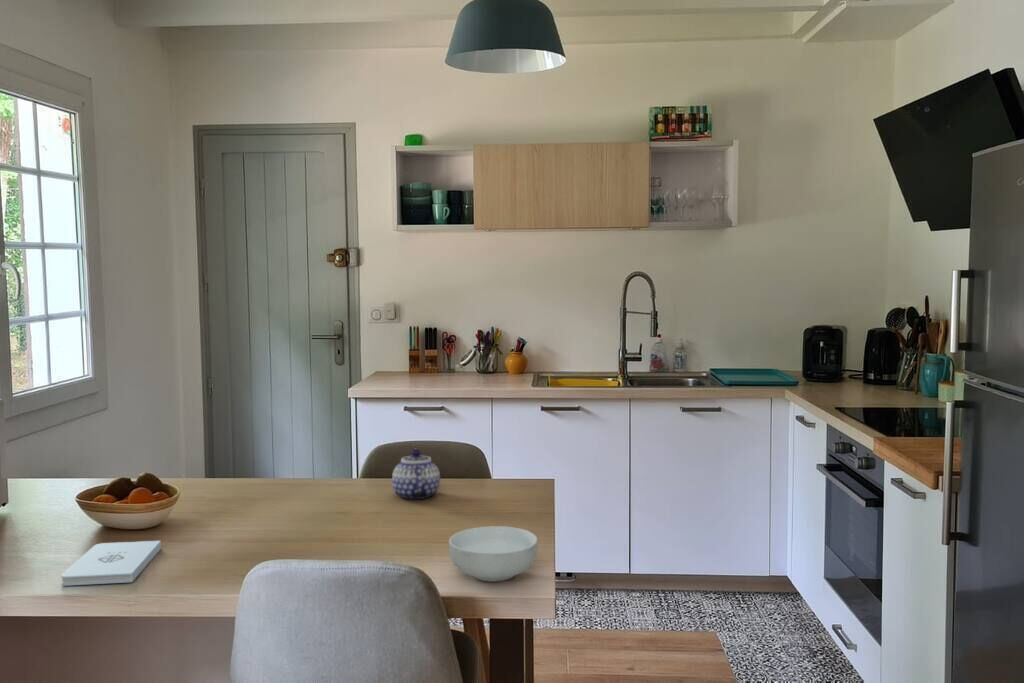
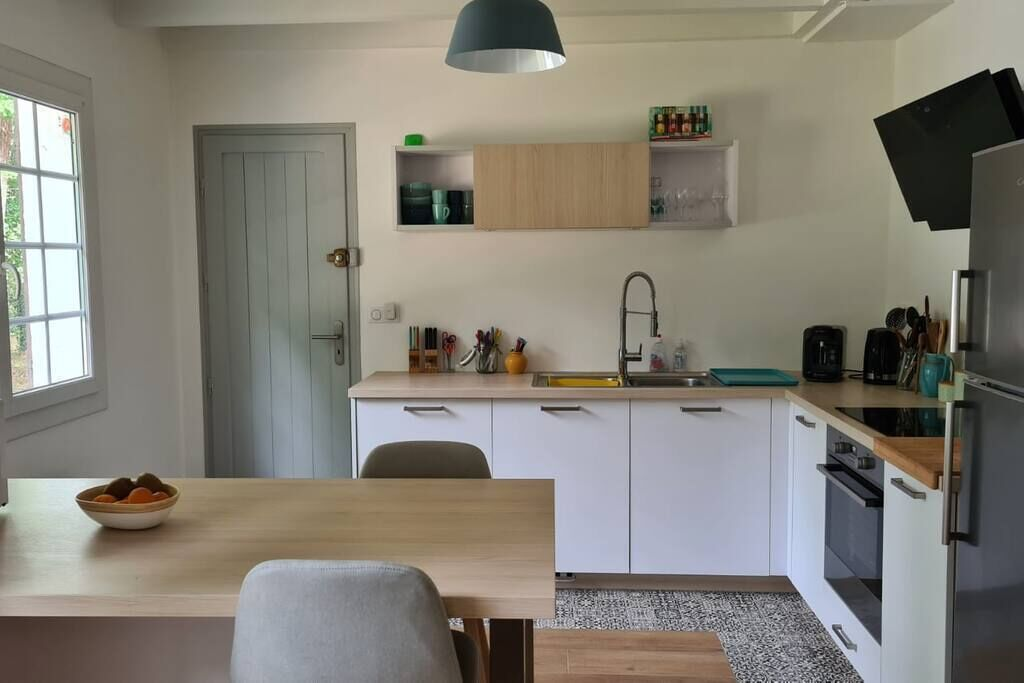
- notepad [60,540,162,586]
- teapot [391,448,441,500]
- cereal bowl [448,525,539,582]
